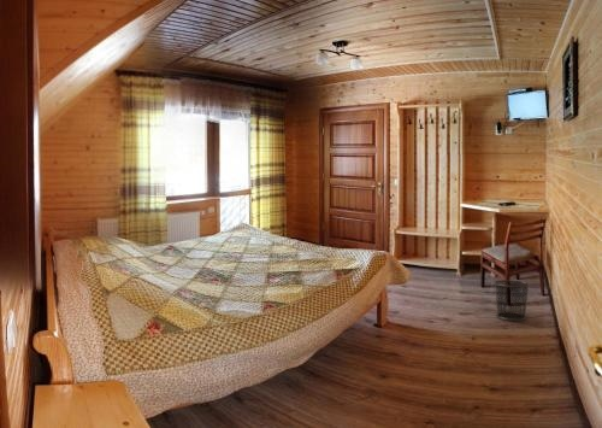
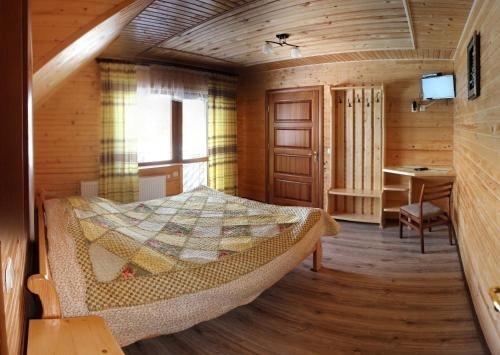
- waste bin [492,279,531,322]
